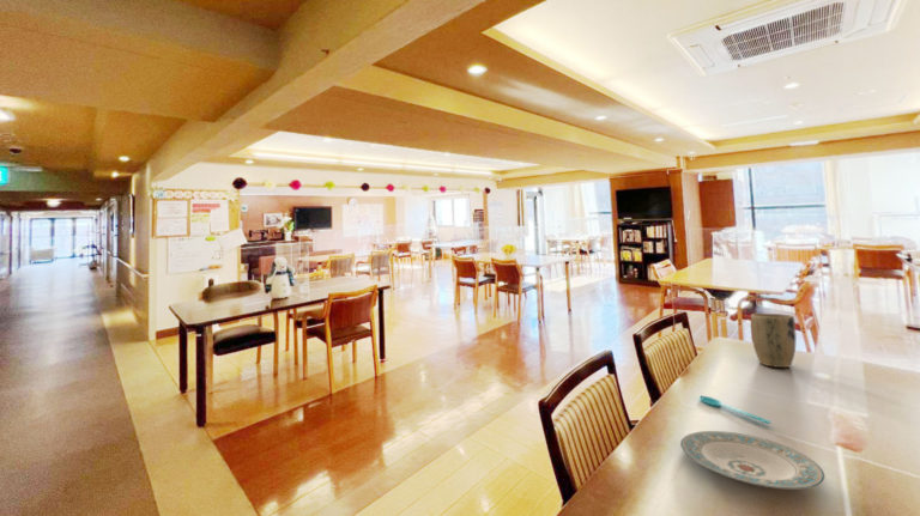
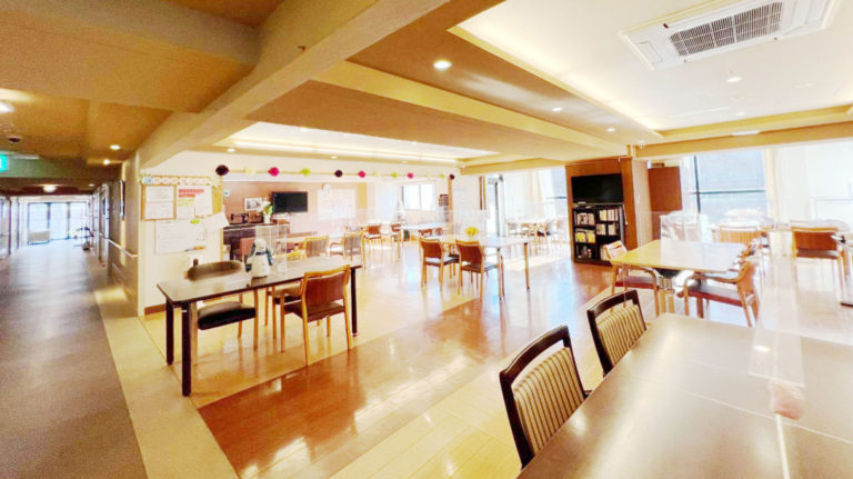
- spoon [698,395,773,425]
- plant pot [750,312,797,369]
- plate [679,430,825,491]
